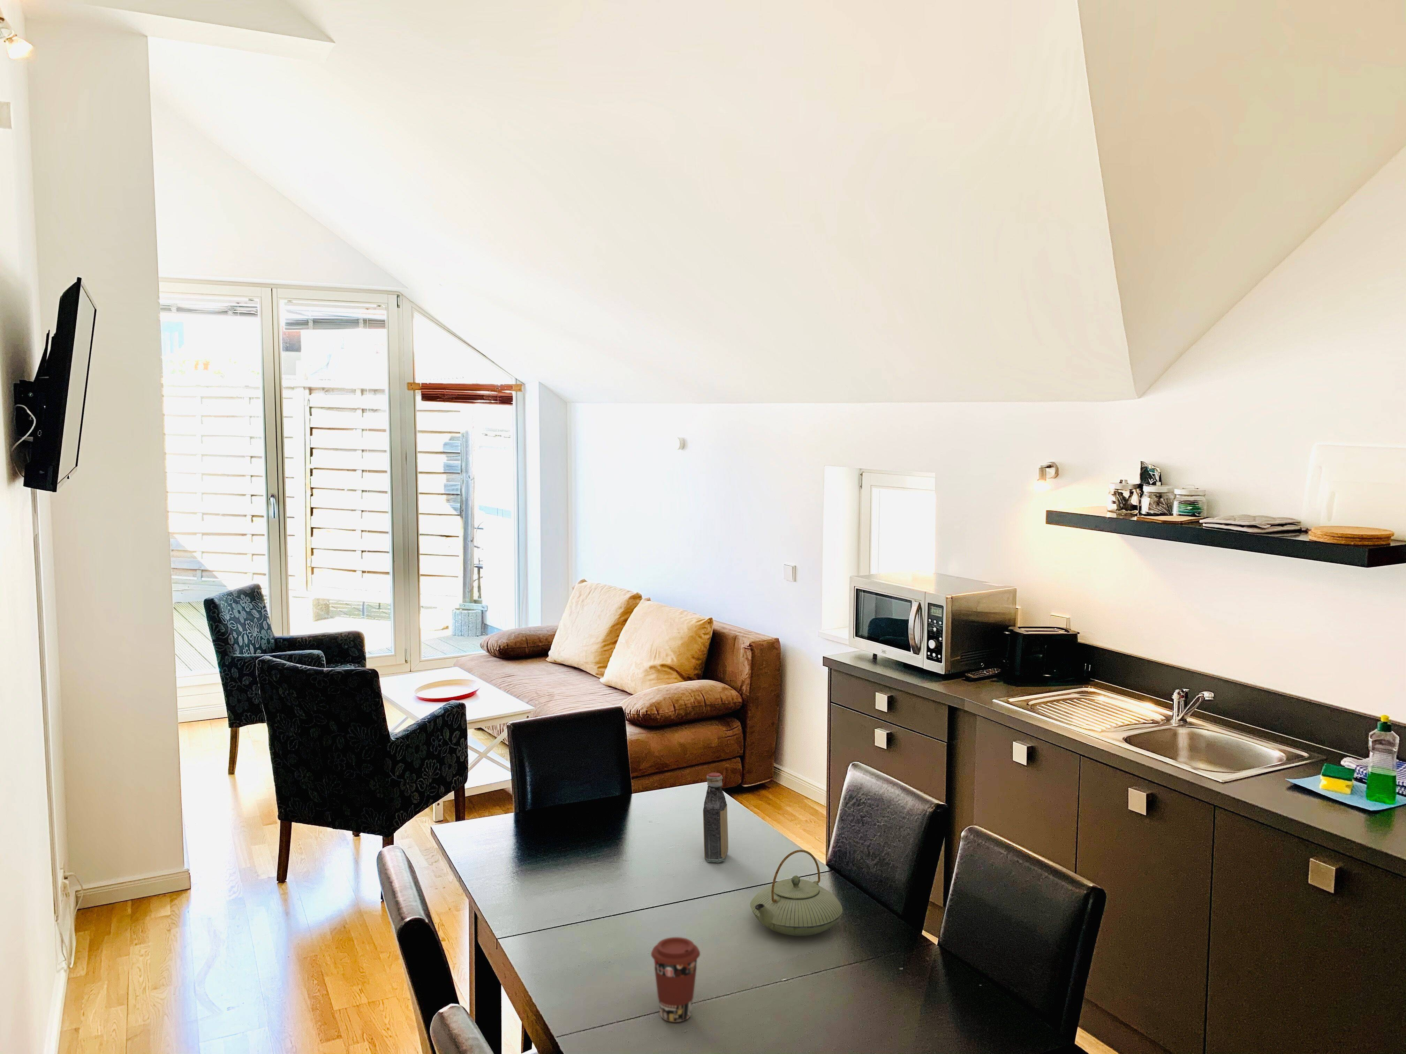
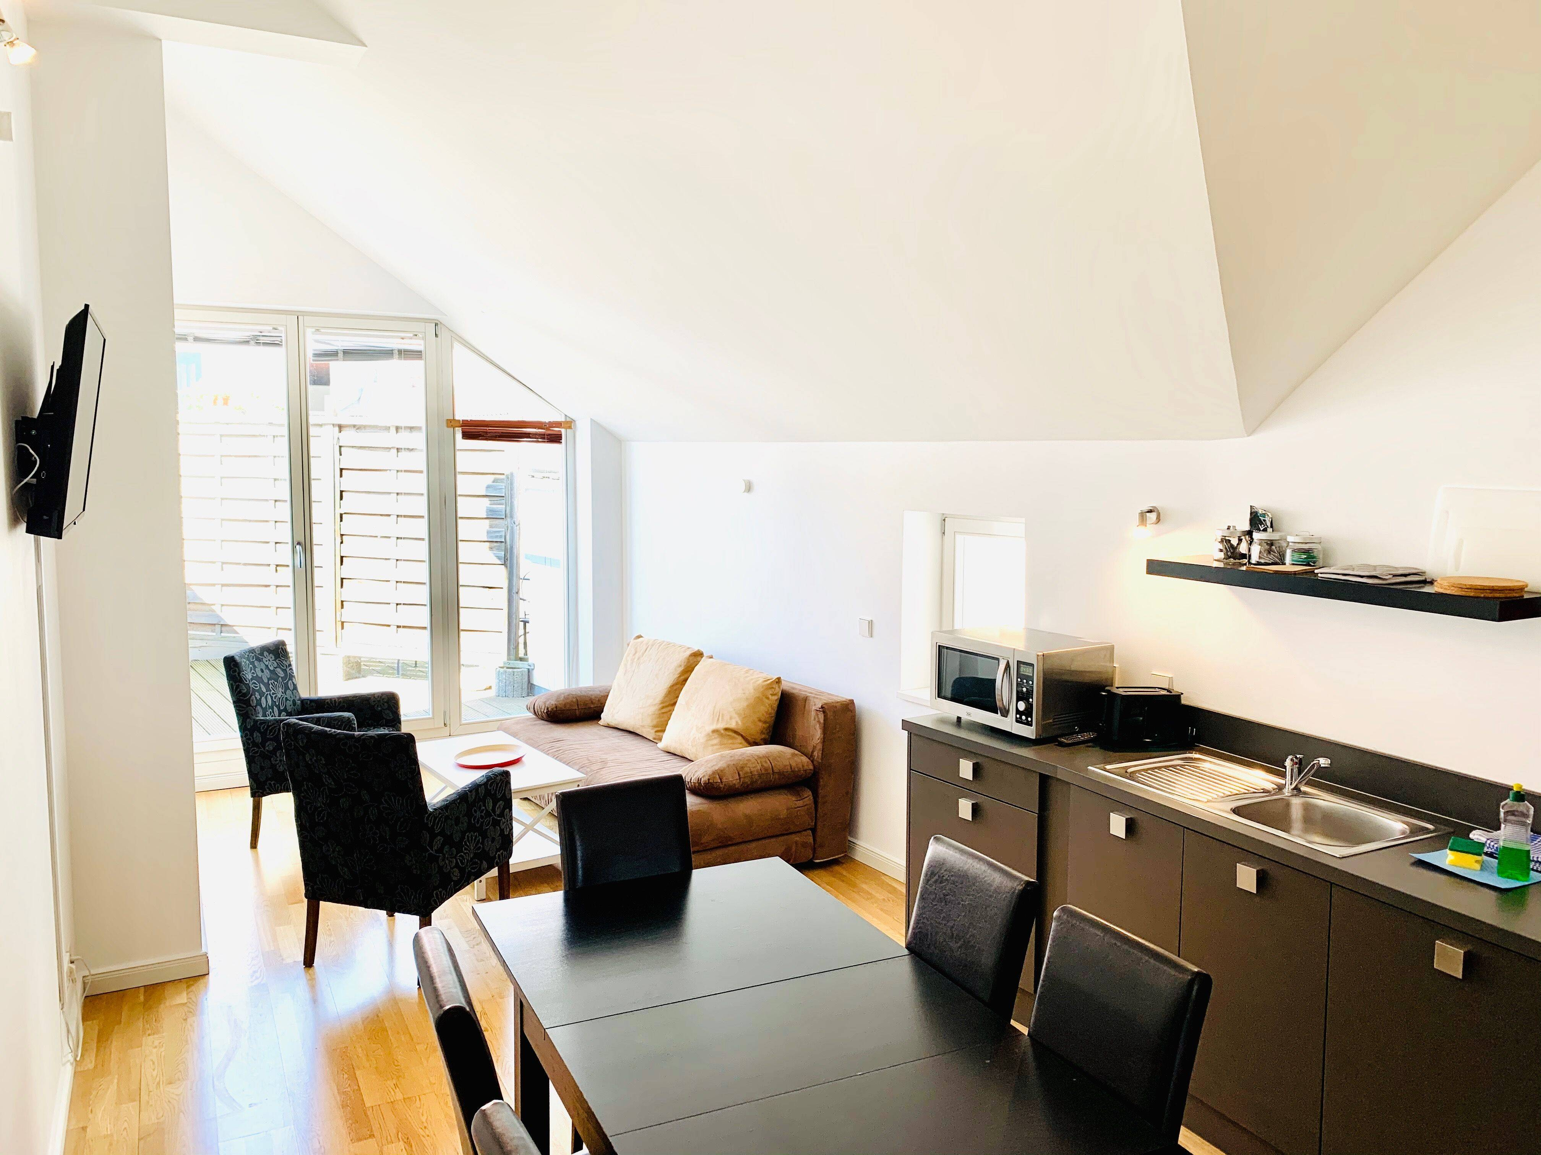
- teapot [749,849,842,937]
- coffee cup [651,937,701,1023]
- bottle [703,773,728,862]
